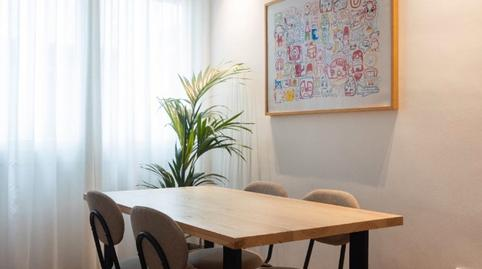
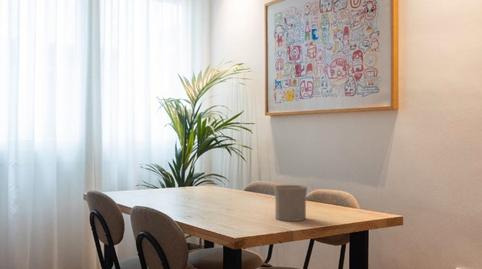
+ cup [273,184,308,222]
